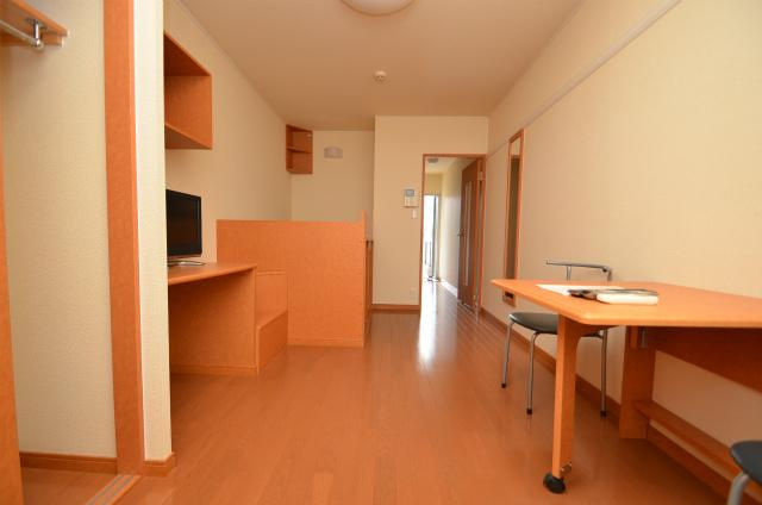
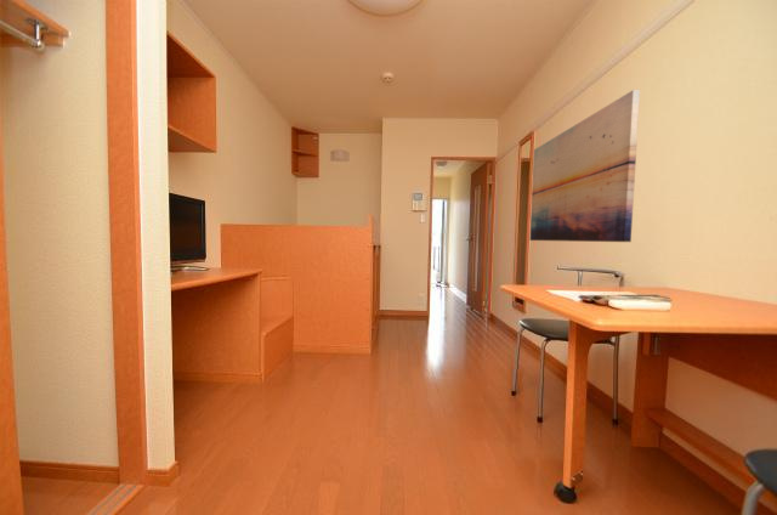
+ wall art [529,89,641,243]
